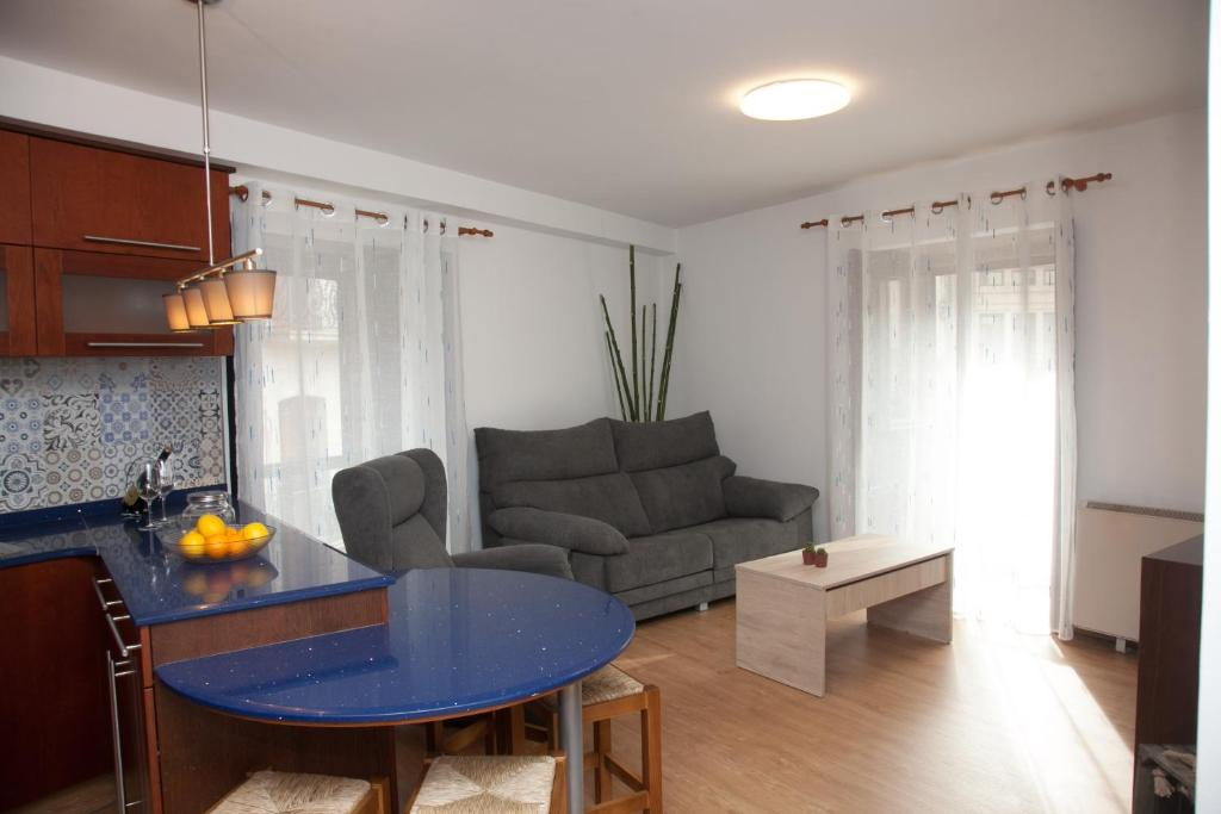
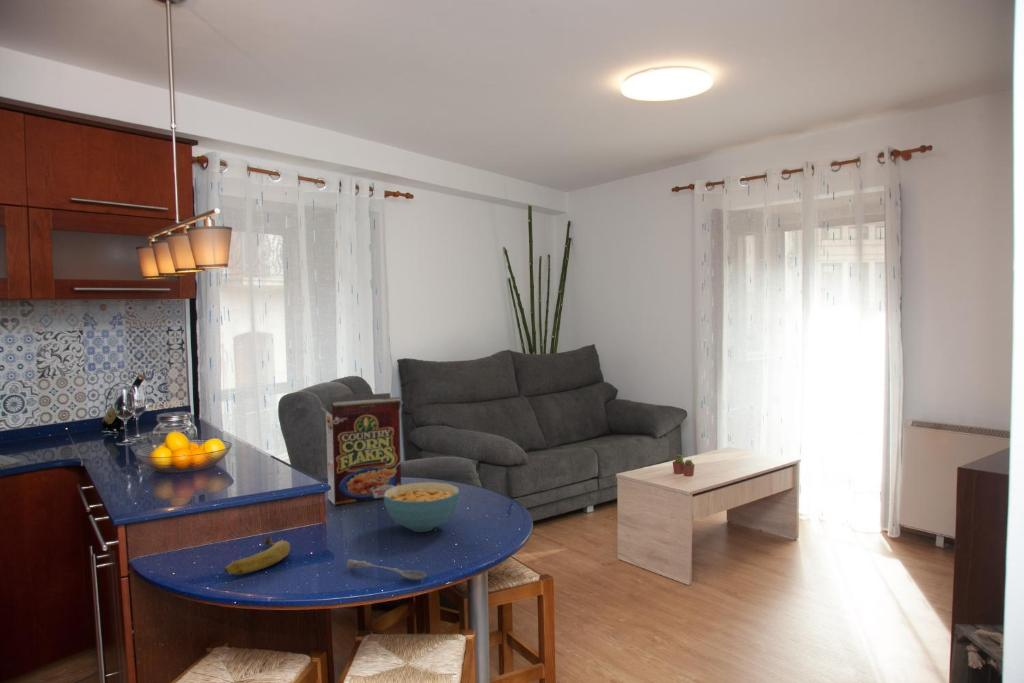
+ fruit [223,536,291,575]
+ cereal bowl [383,481,460,533]
+ soupspoon [346,558,428,581]
+ cereal box [321,391,404,506]
